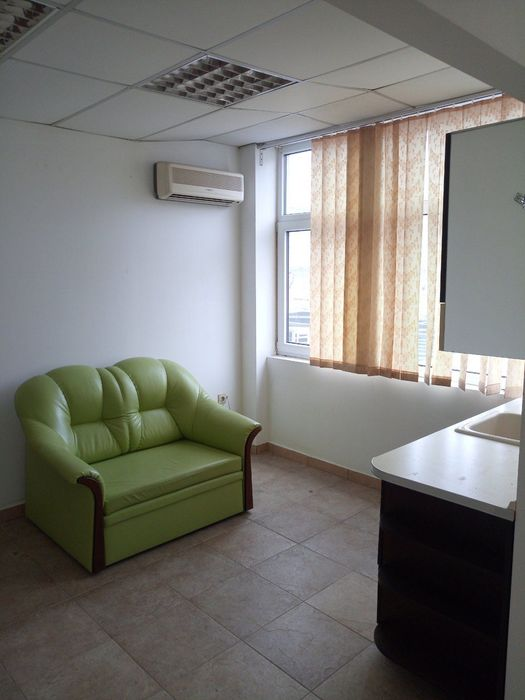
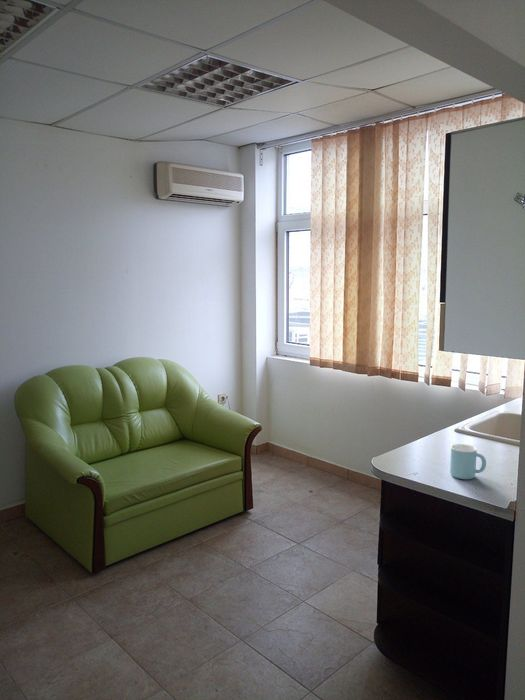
+ mug [449,443,487,480]
